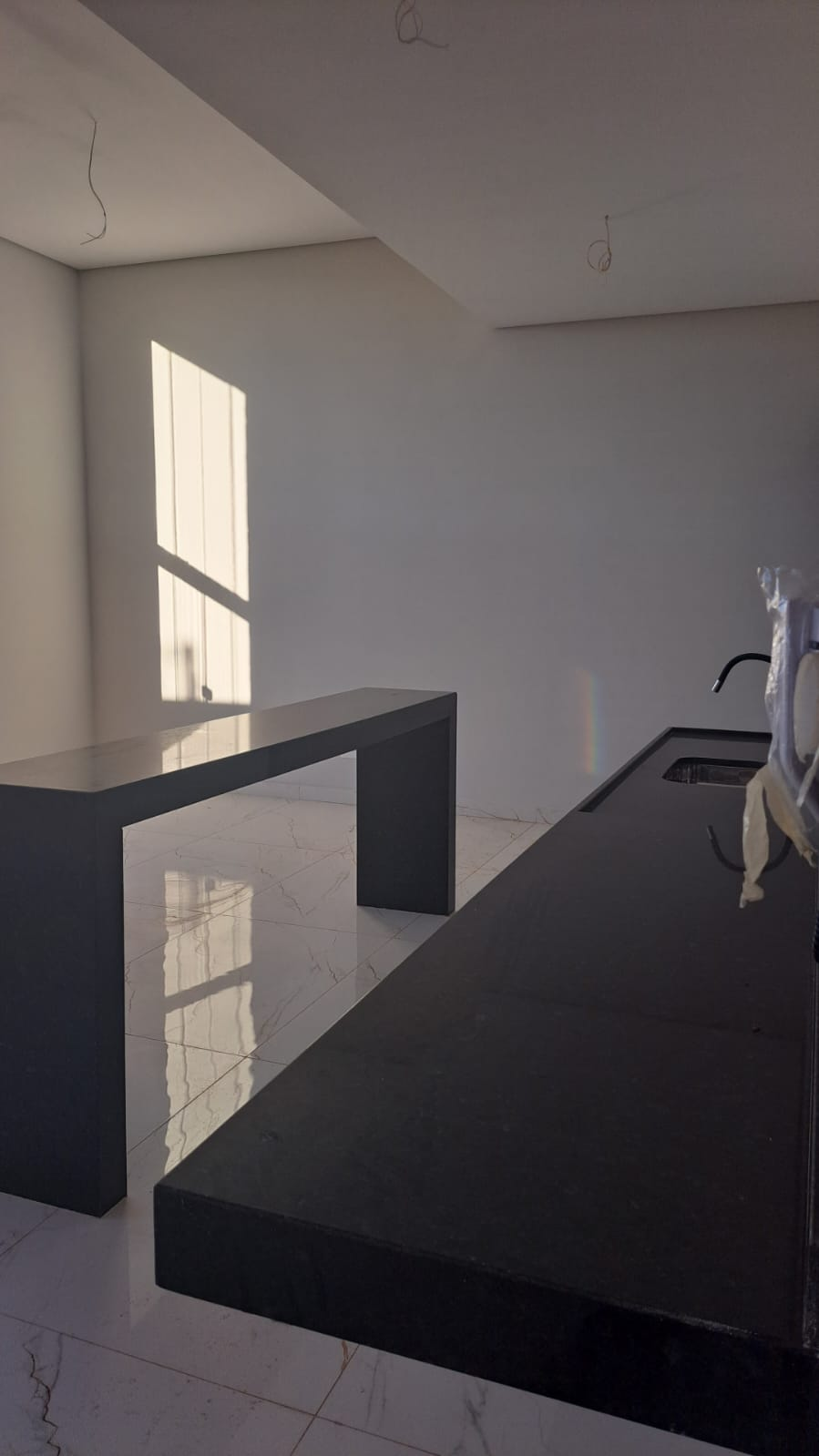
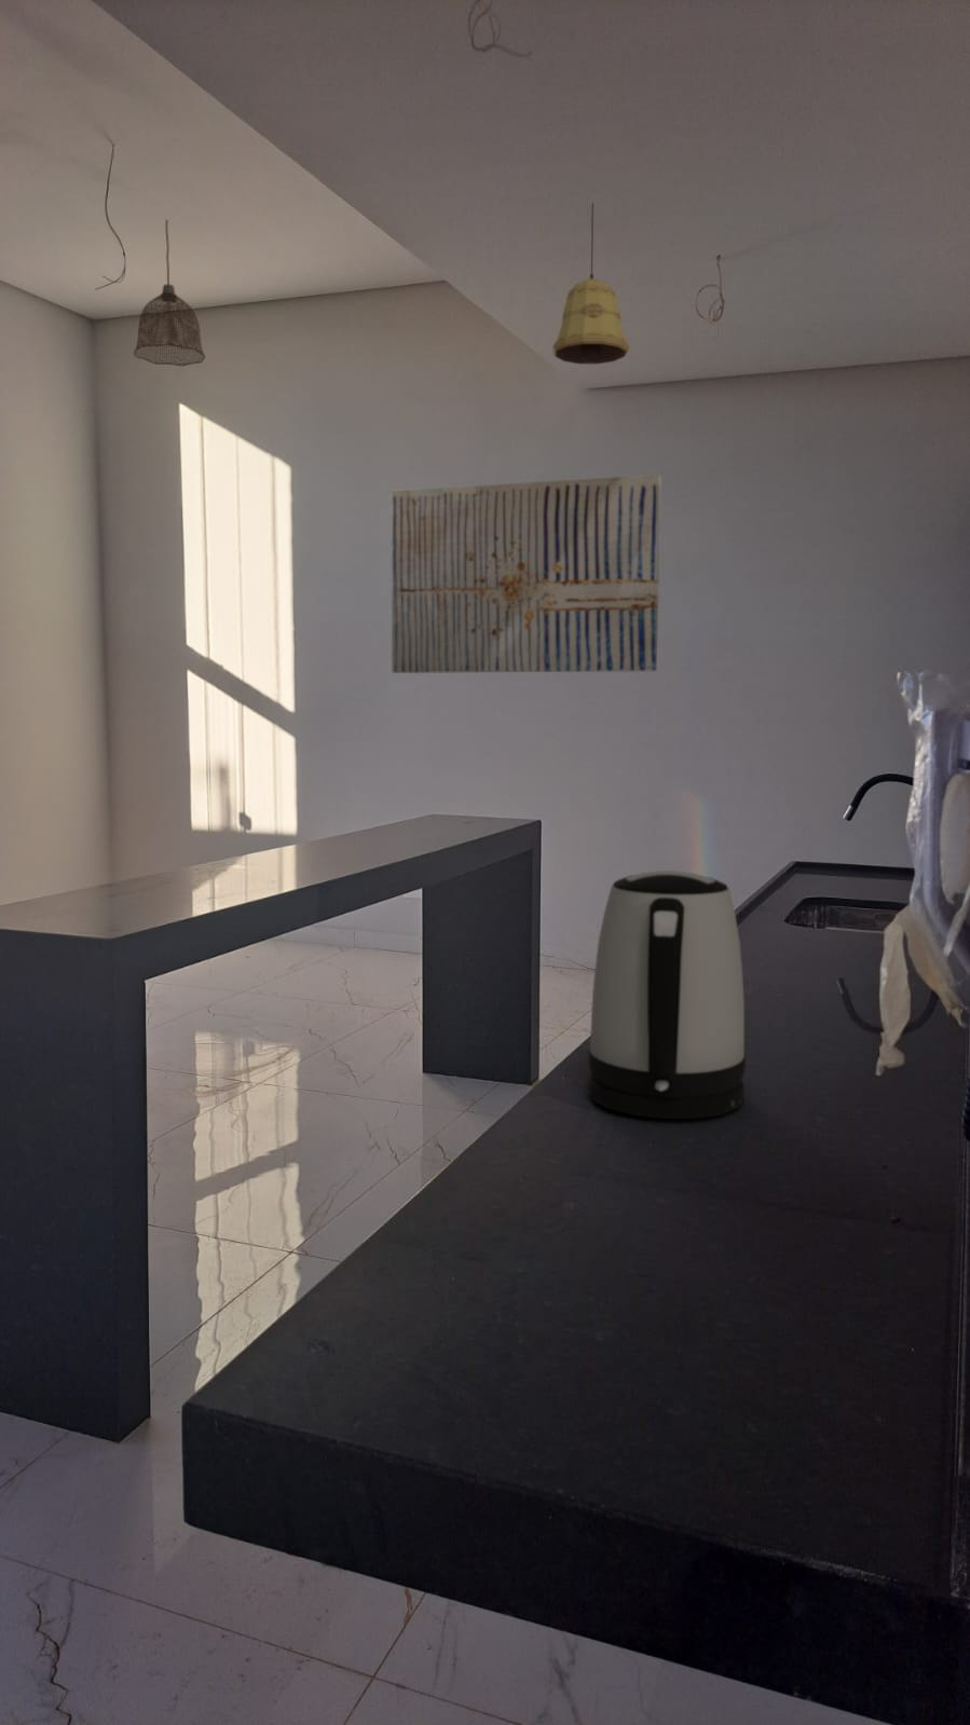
+ pendant light [552,203,630,365]
+ kettle [587,870,746,1120]
+ wall art [391,474,662,674]
+ pendant lamp [133,219,206,367]
